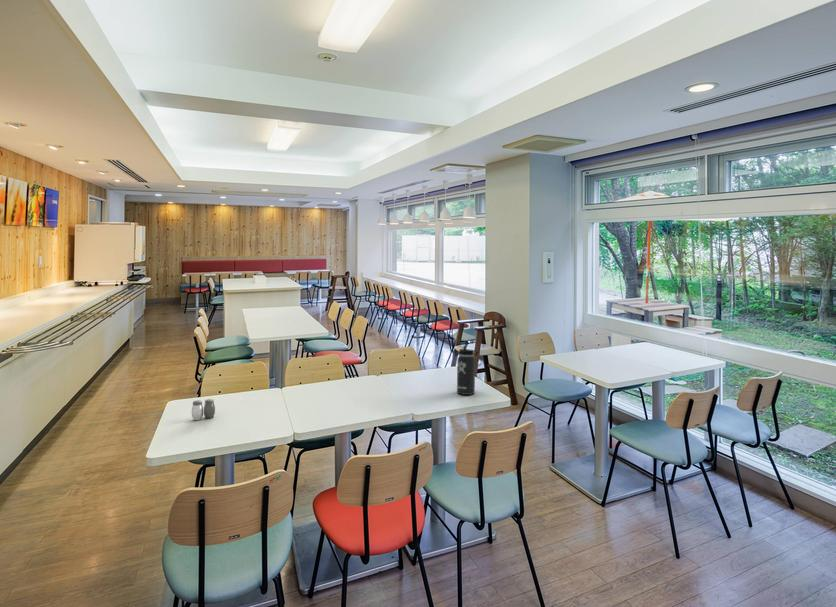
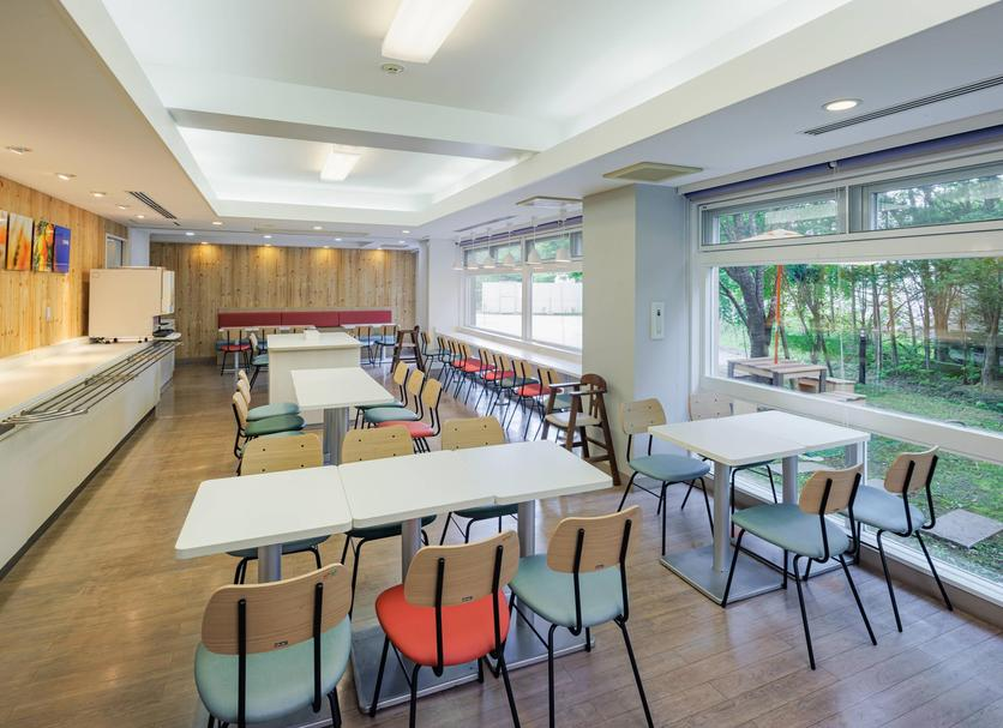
- thermos bottle [456,341,479,396]
- salt and pepper shaker [191,398,216,421]
